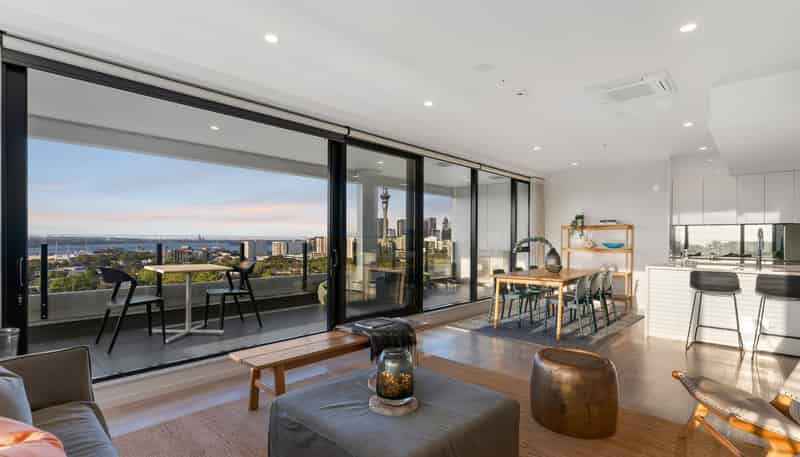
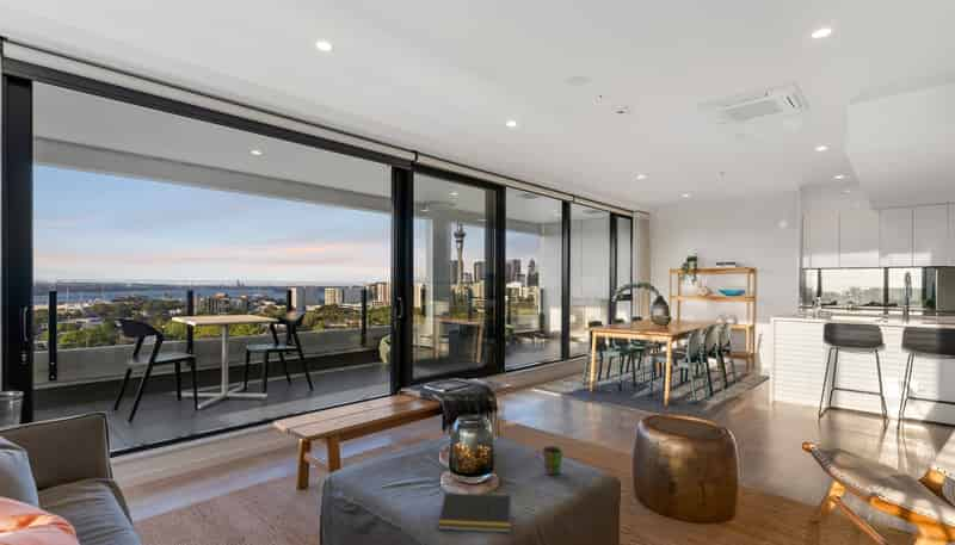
+ notepad [437,491,512,534]
+ cup [535,445,565,476]
